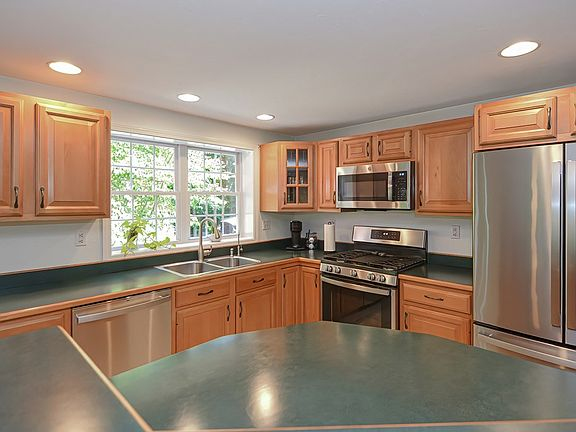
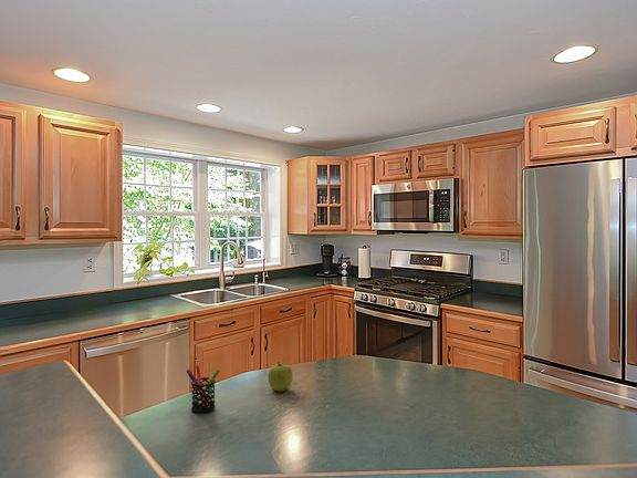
+ pen holder [185,361,221,415]
+ fruit [267,361,293,392]
